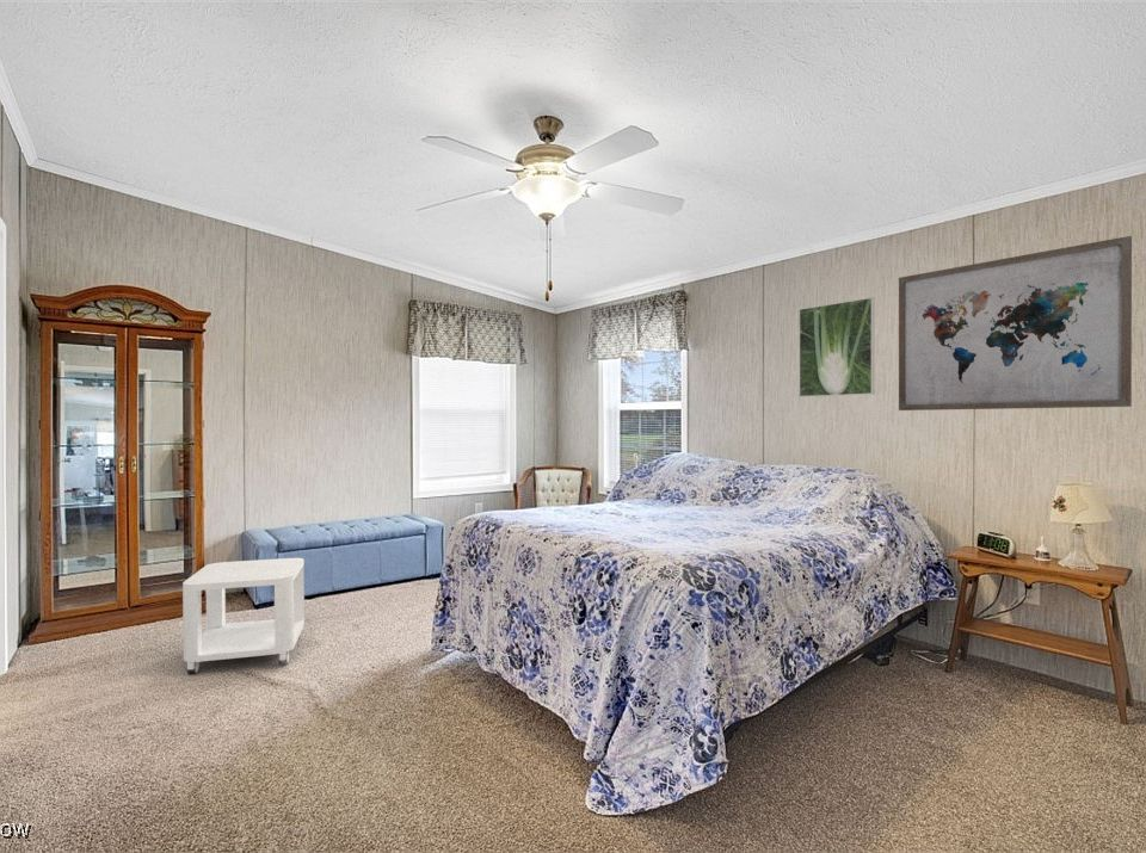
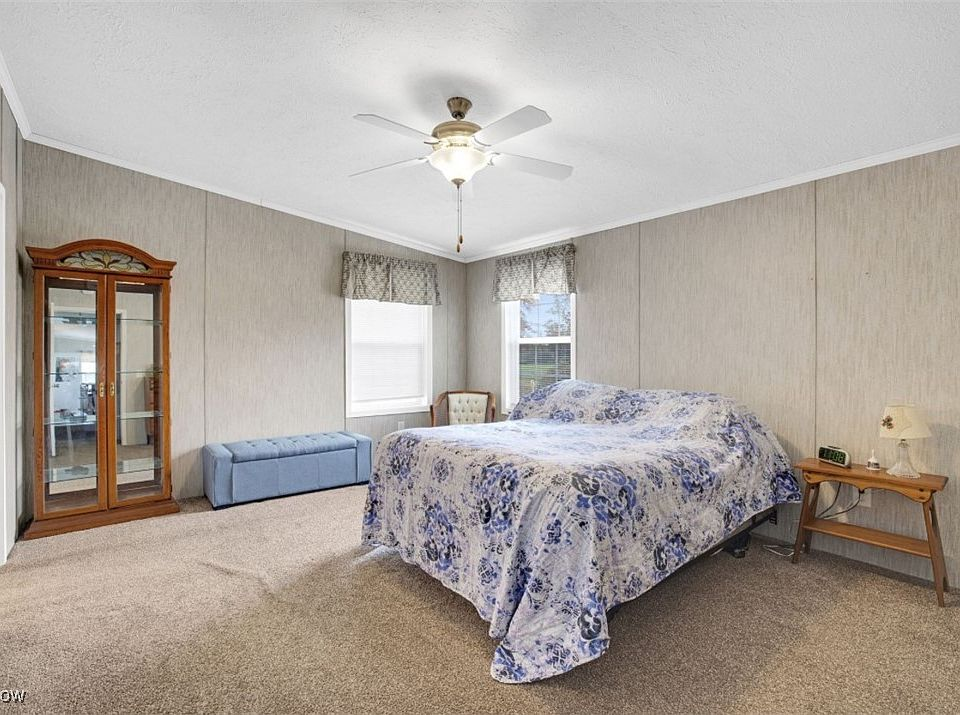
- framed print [799,296,875,398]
- side table [181,557,306,675]
- wall art [898,235,1133,412]
